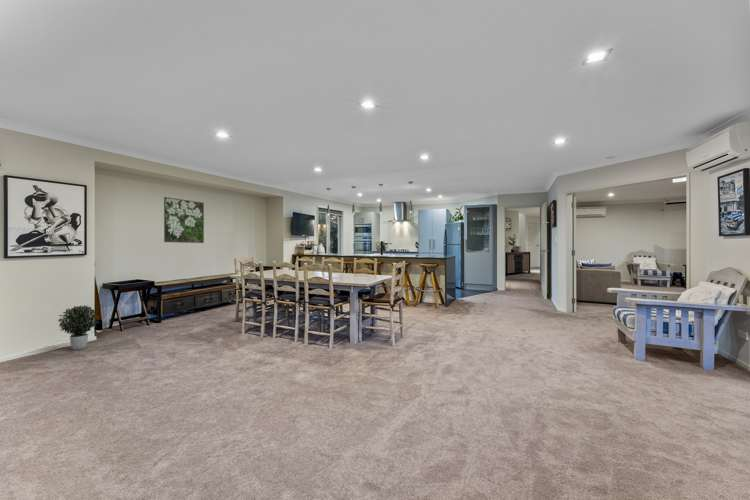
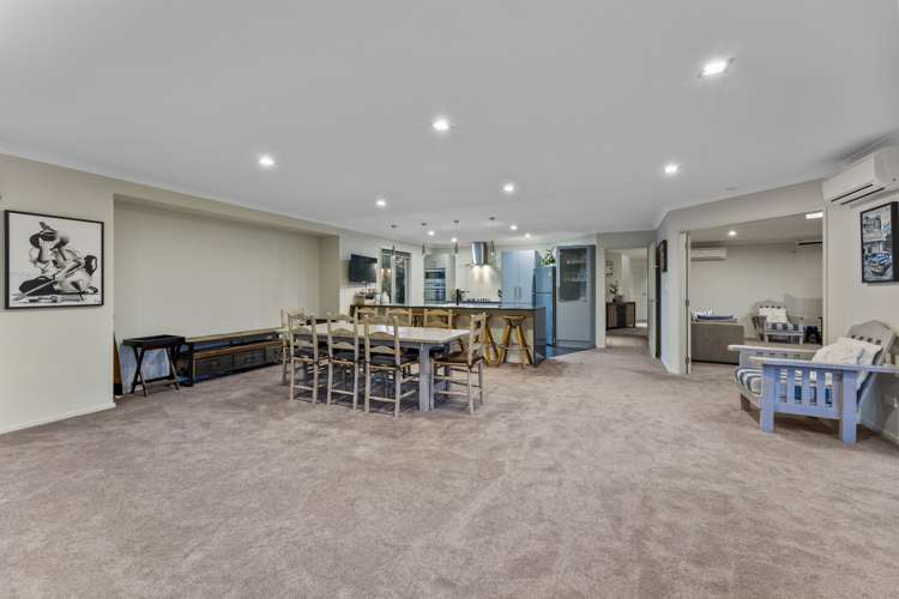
- potted plant [57,304,100,351]
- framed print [163,196,205,244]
